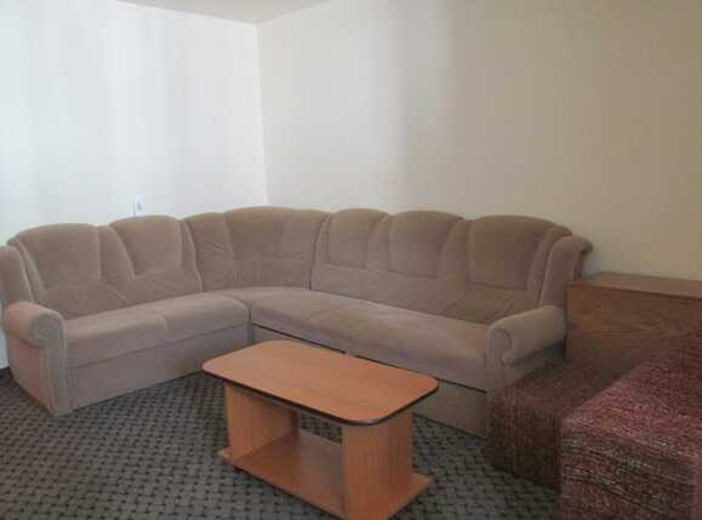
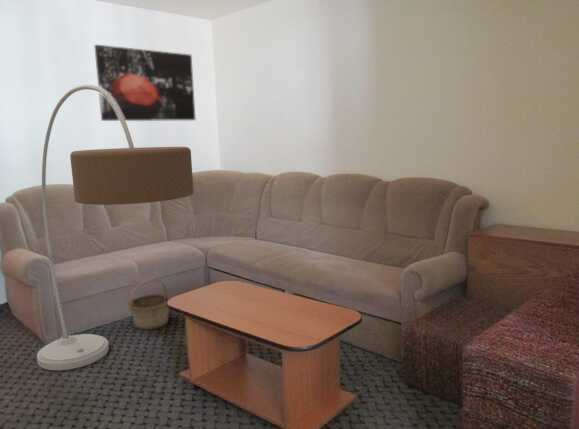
+ wall art [93,44,197,122]
+ basket [127,279,171,331]
+ floor lamp [36,84,195,371]
